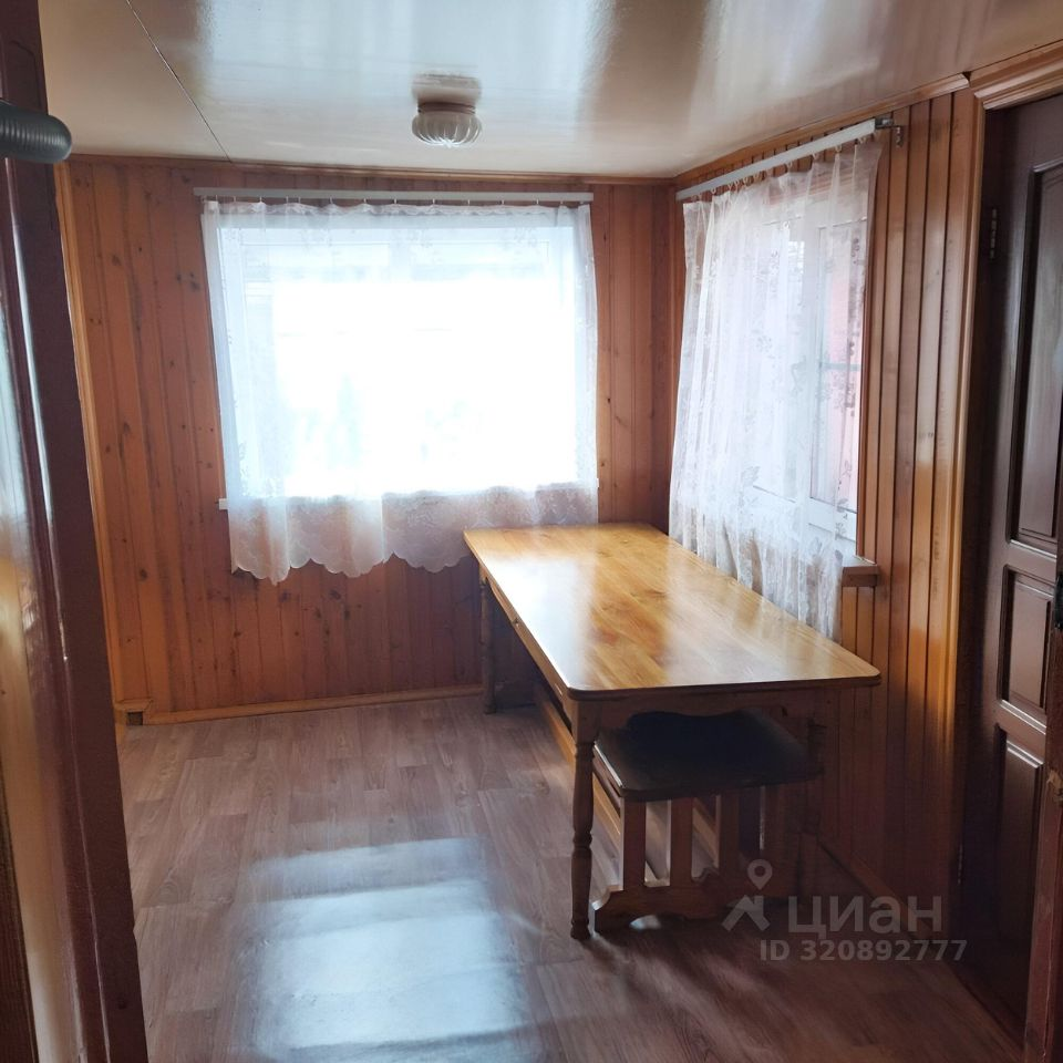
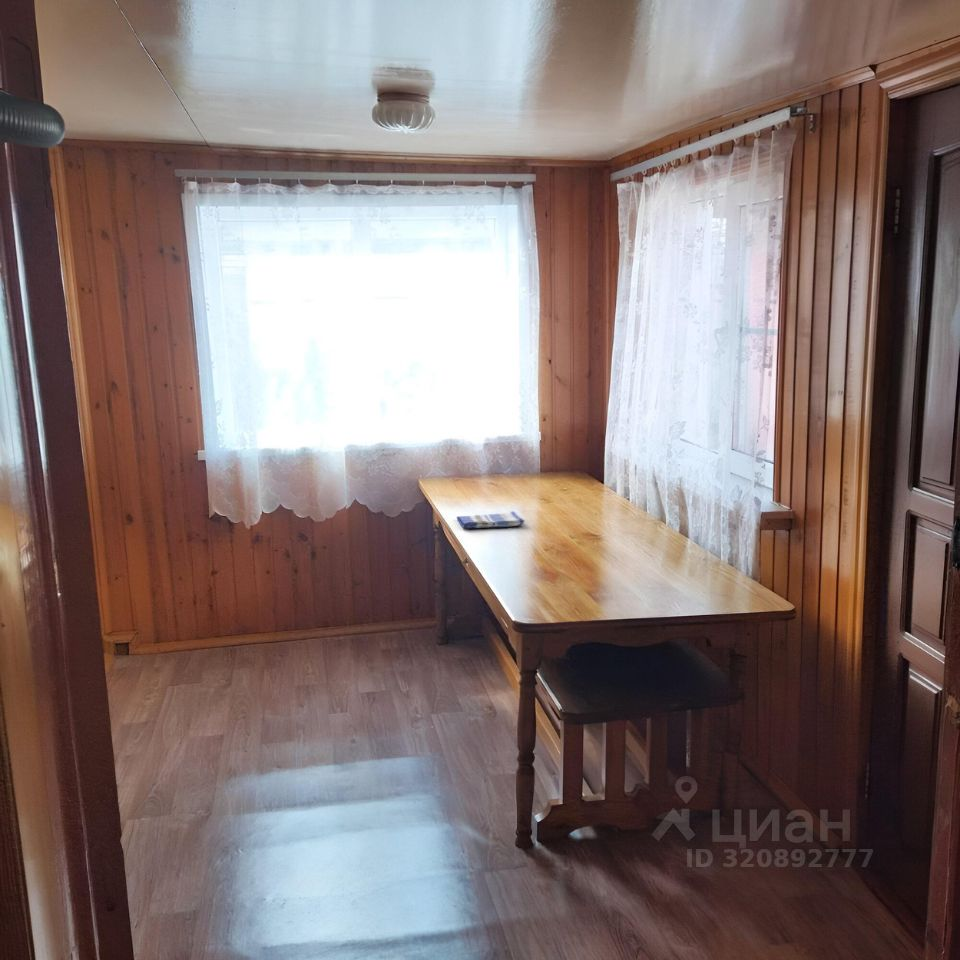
+ dish towel [456,510,526,530]
